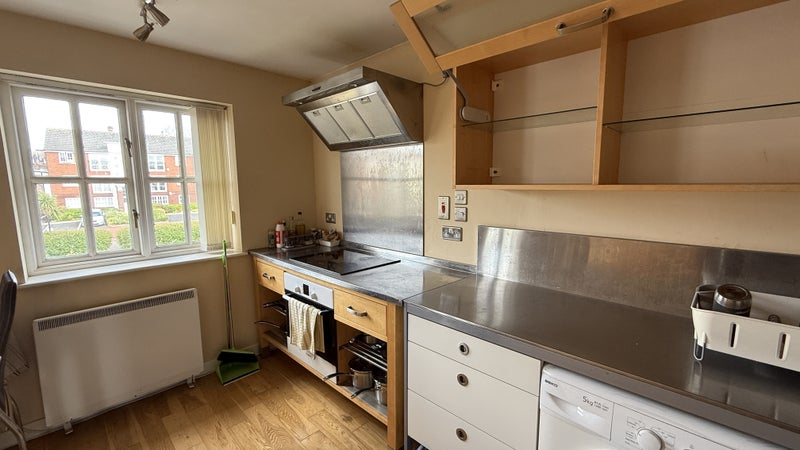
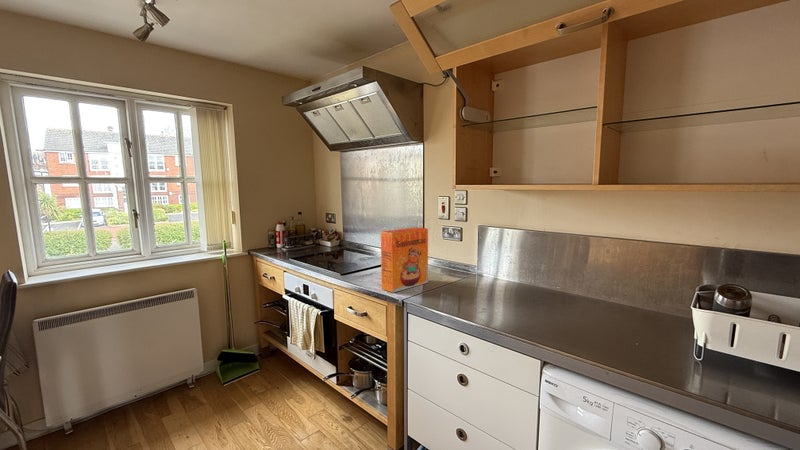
+ cereal box [380,226,429,293]
